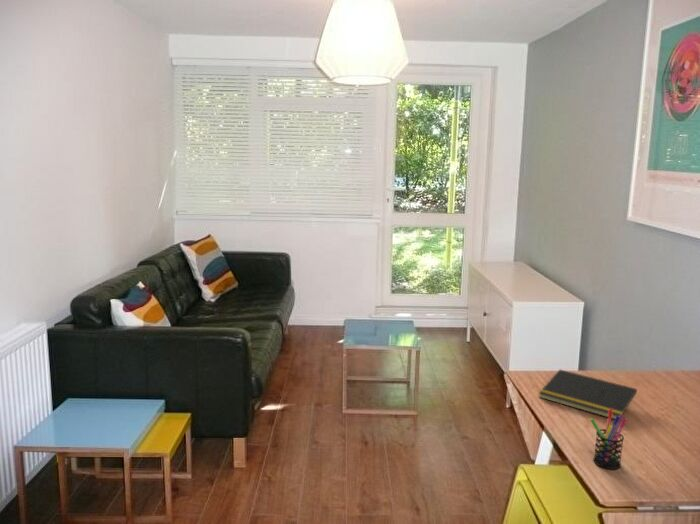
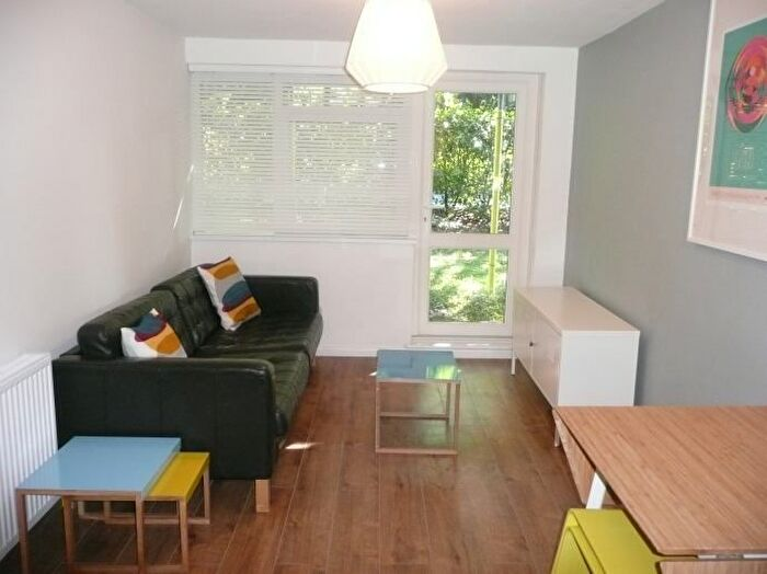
- pen holder [589,409,628,470]
- notepad [538,369,638,420]
